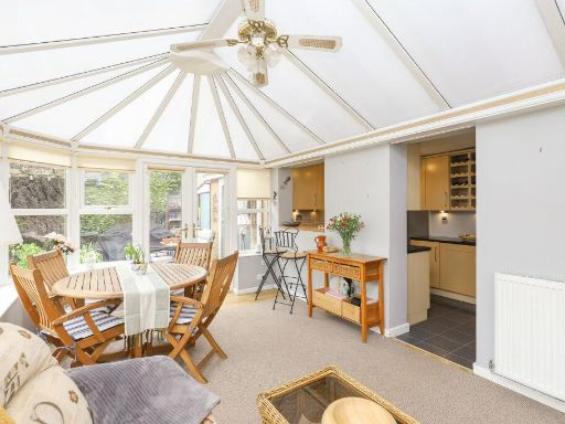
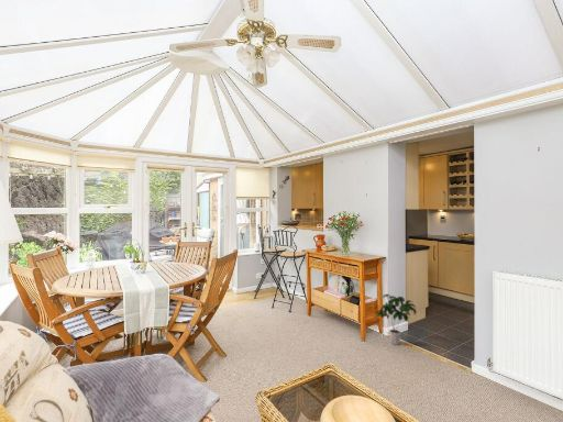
+ potted plant [375,293,418,346]
